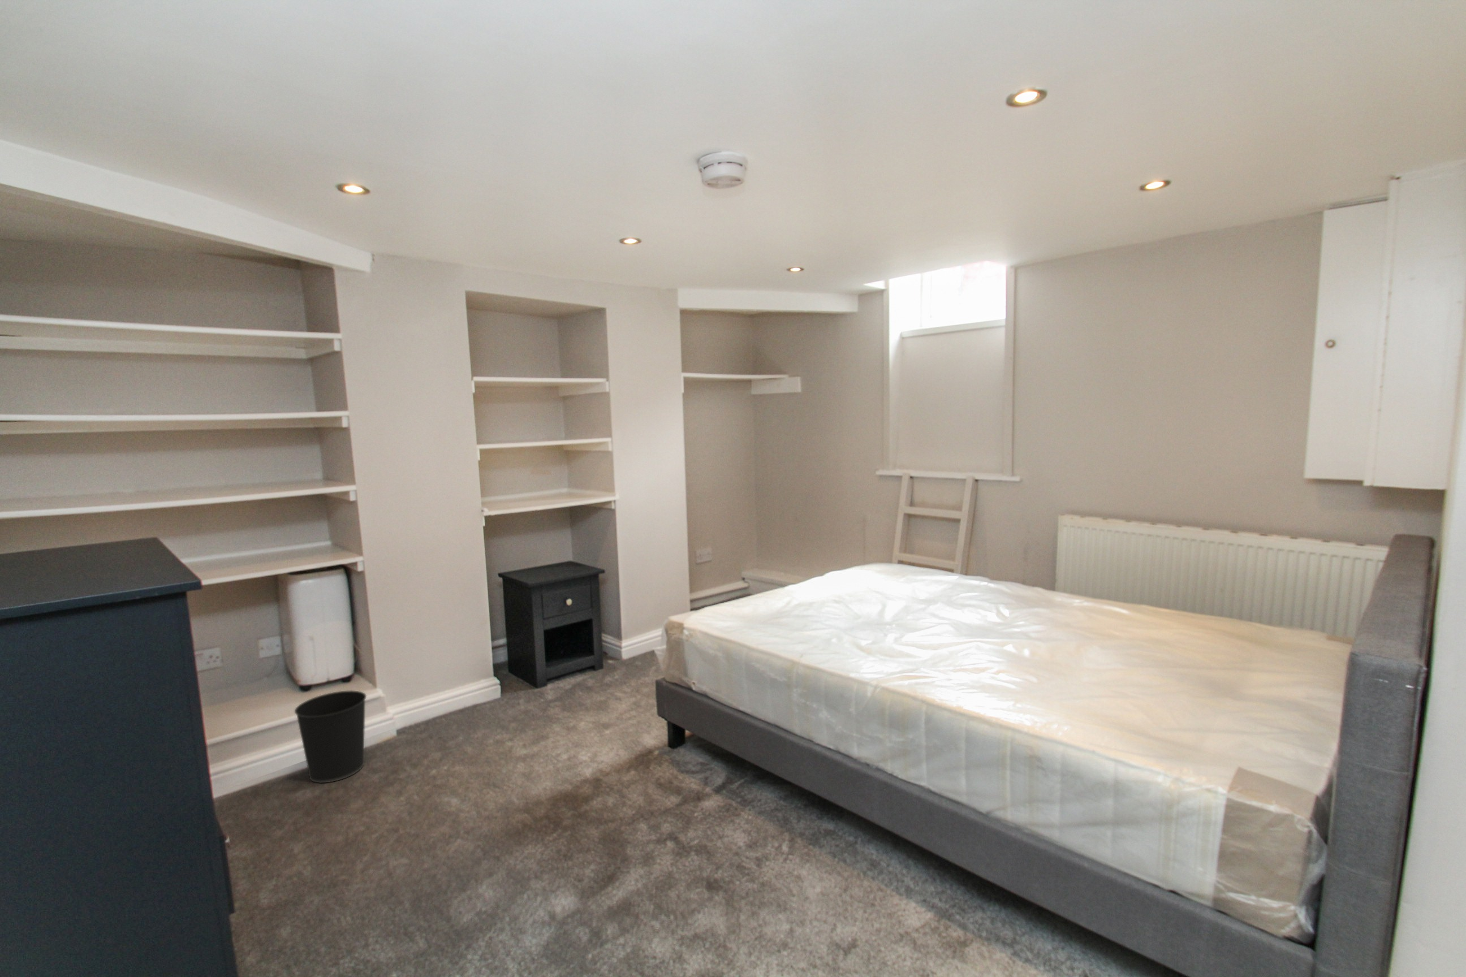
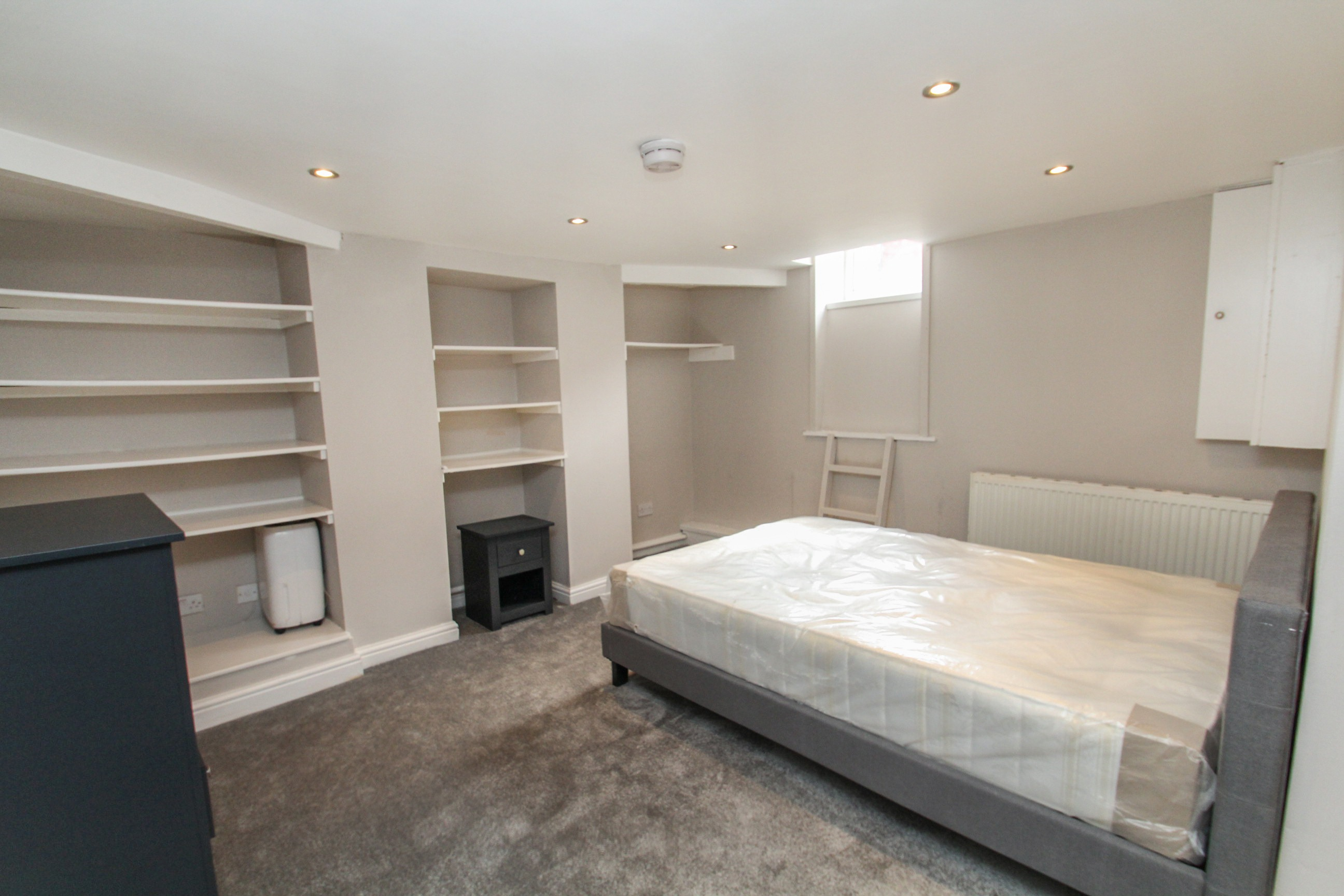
- wastebasket [295,690,368,784]
